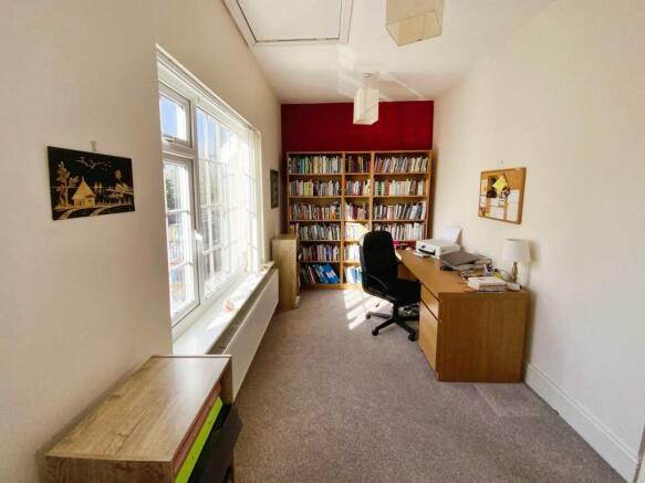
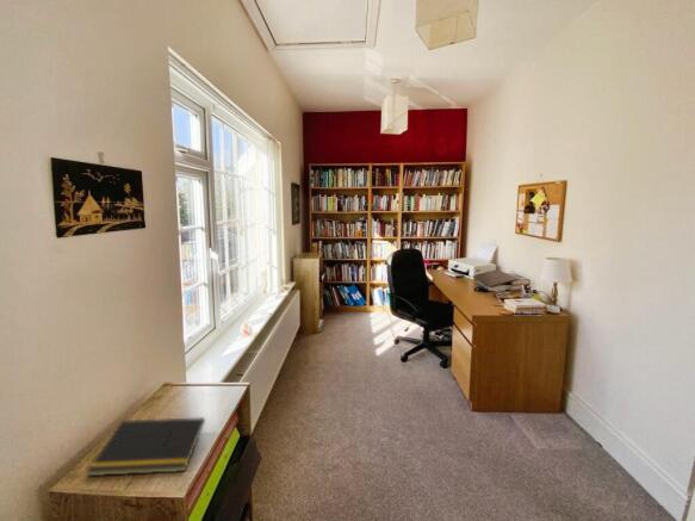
+ notepad [86,416,206,477]
